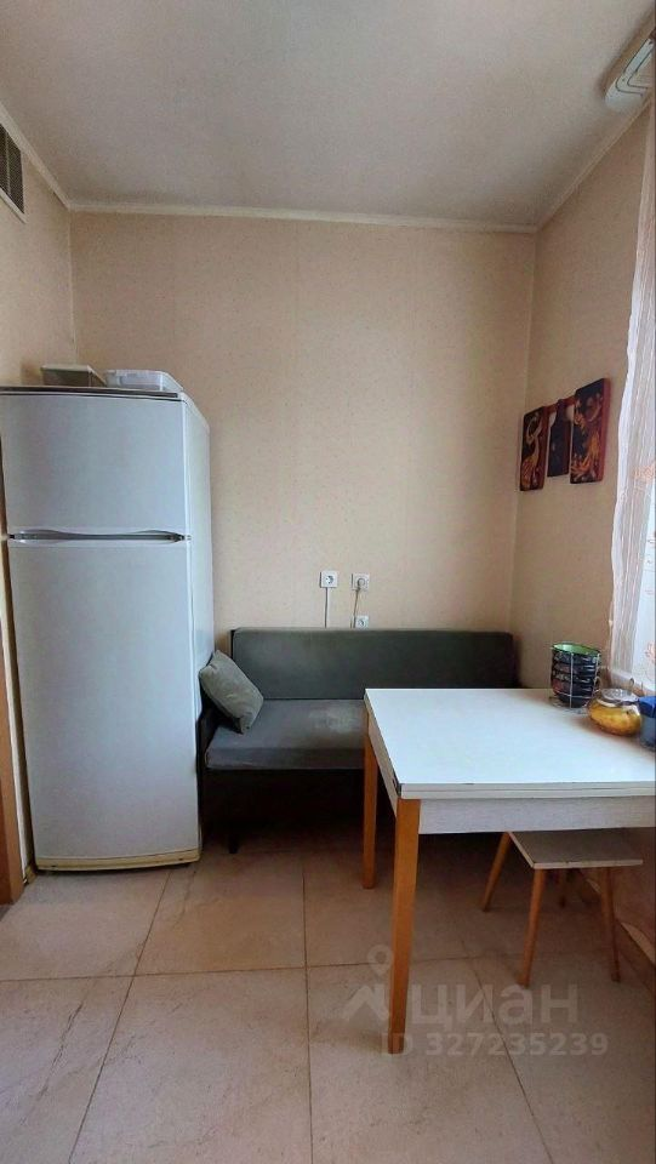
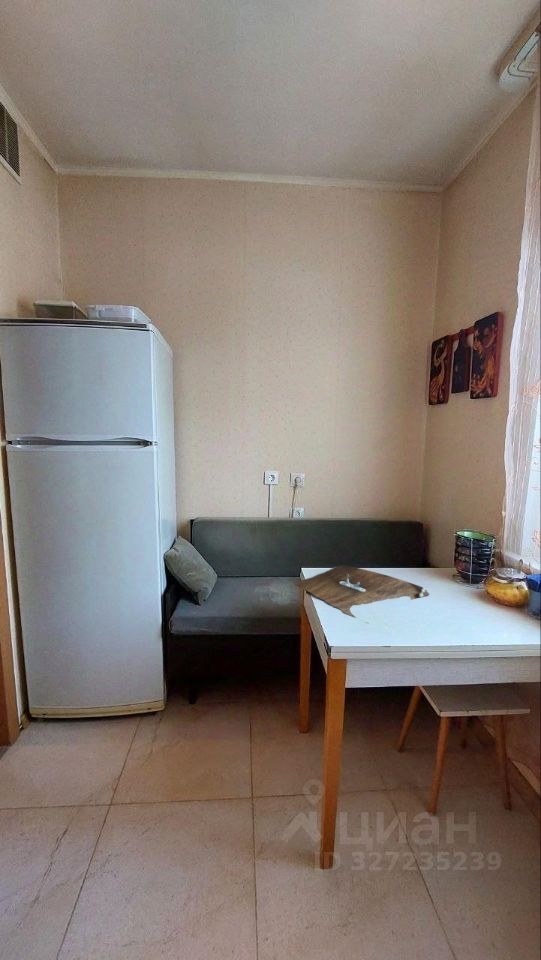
+ cutting board [293,564,430,624]
